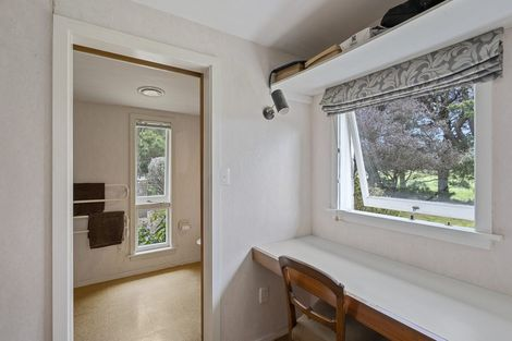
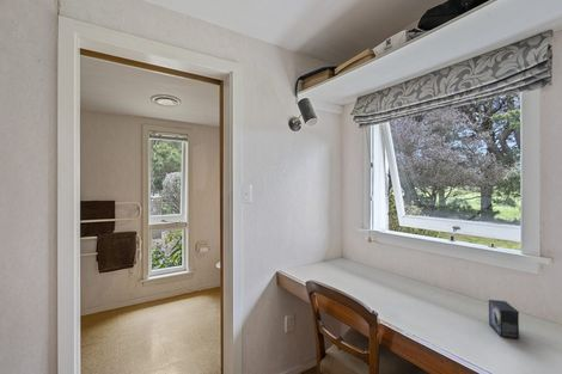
+ small box [488,299,520,339]
